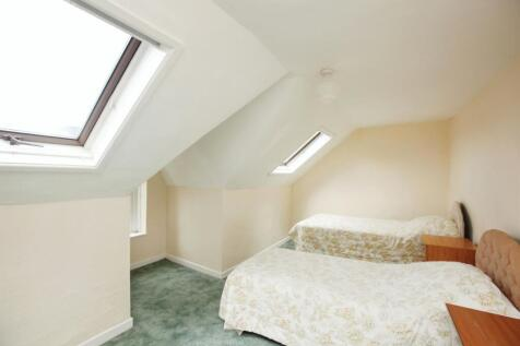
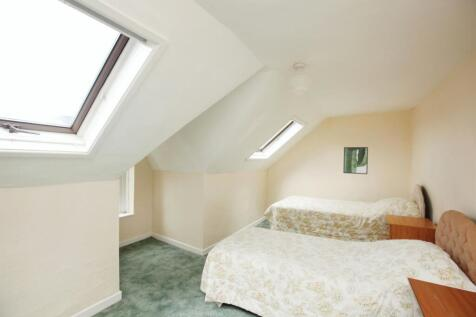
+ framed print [342,146,369,175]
